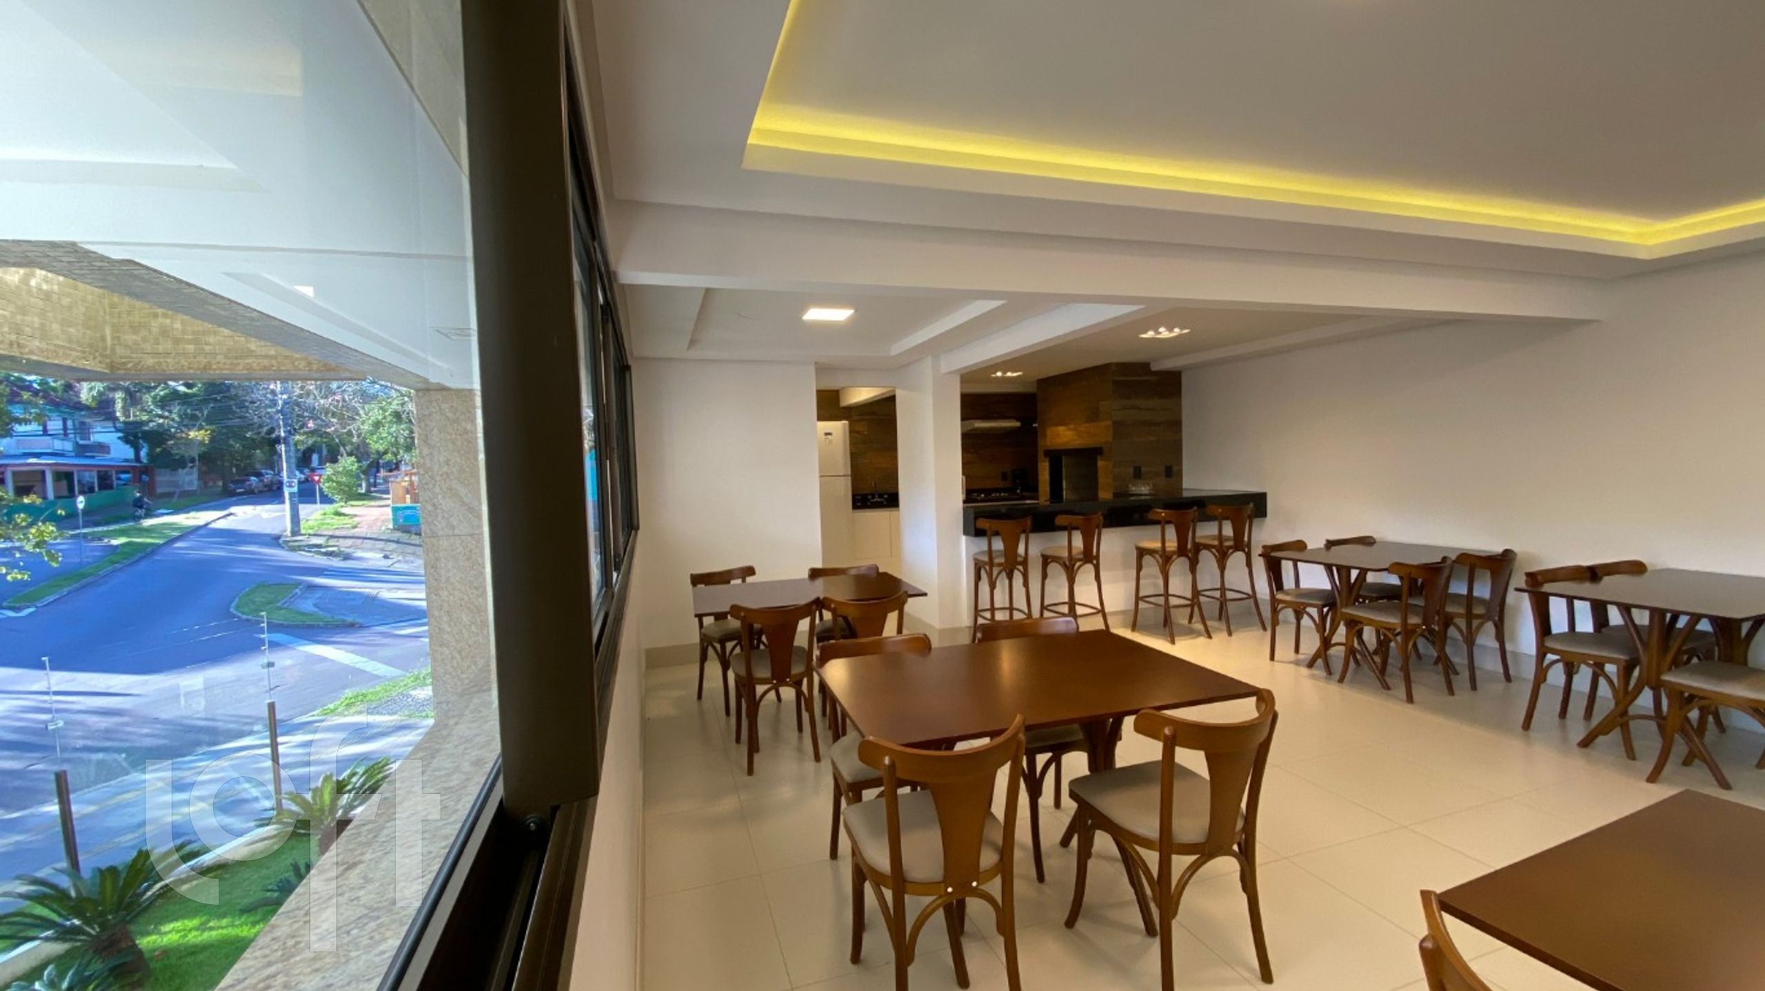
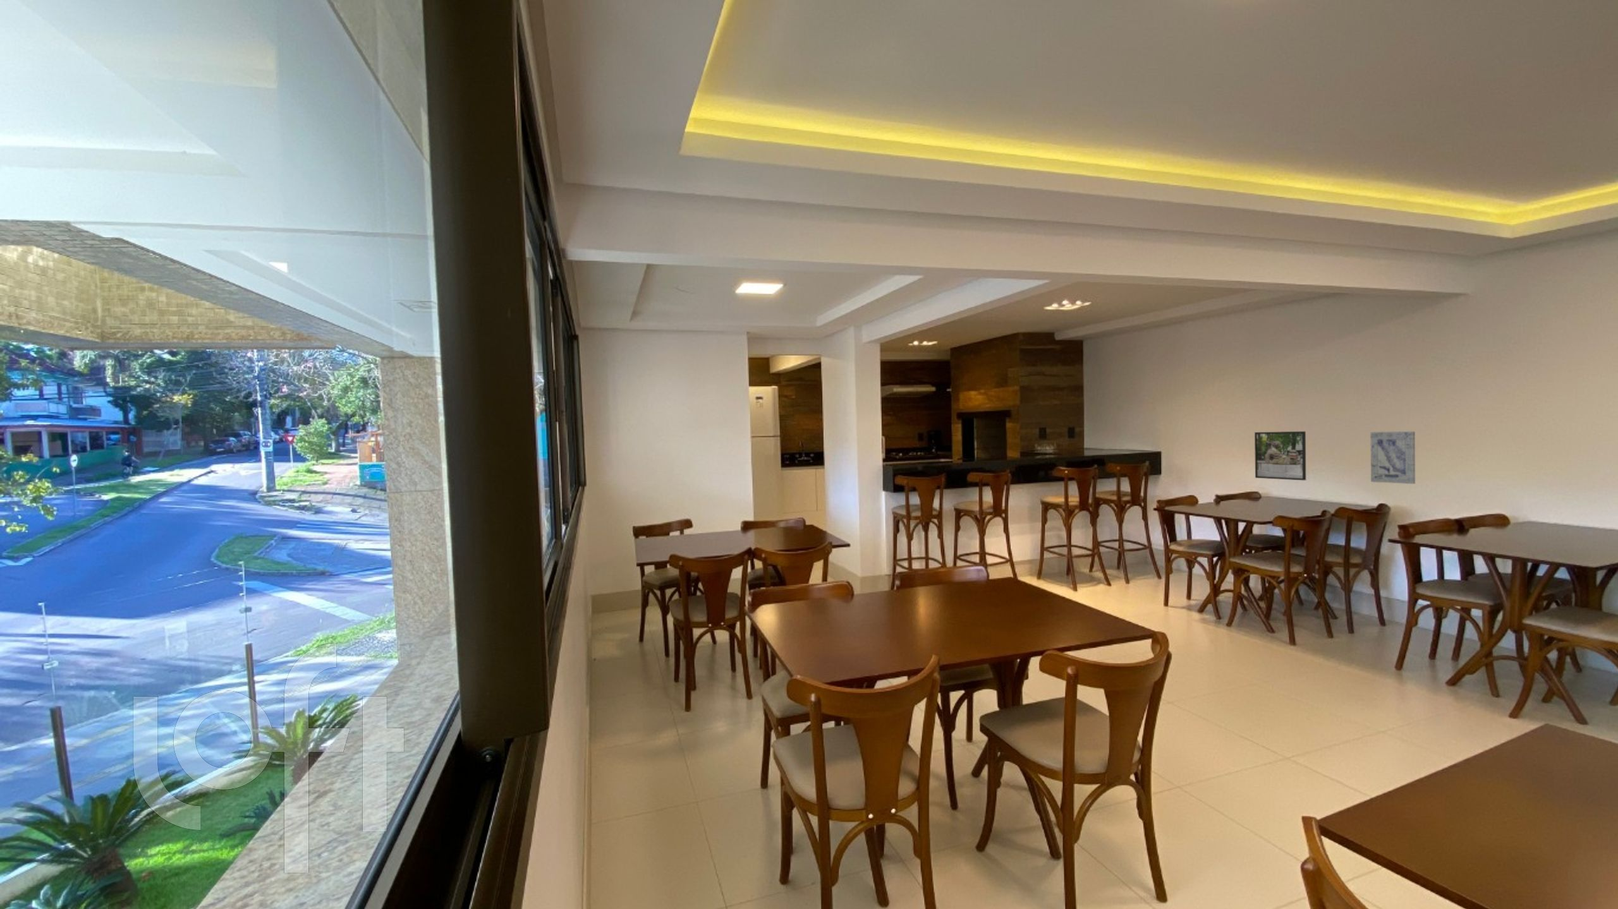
+ wall art [1369,431,1416,485]
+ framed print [1254,431,1307,481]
